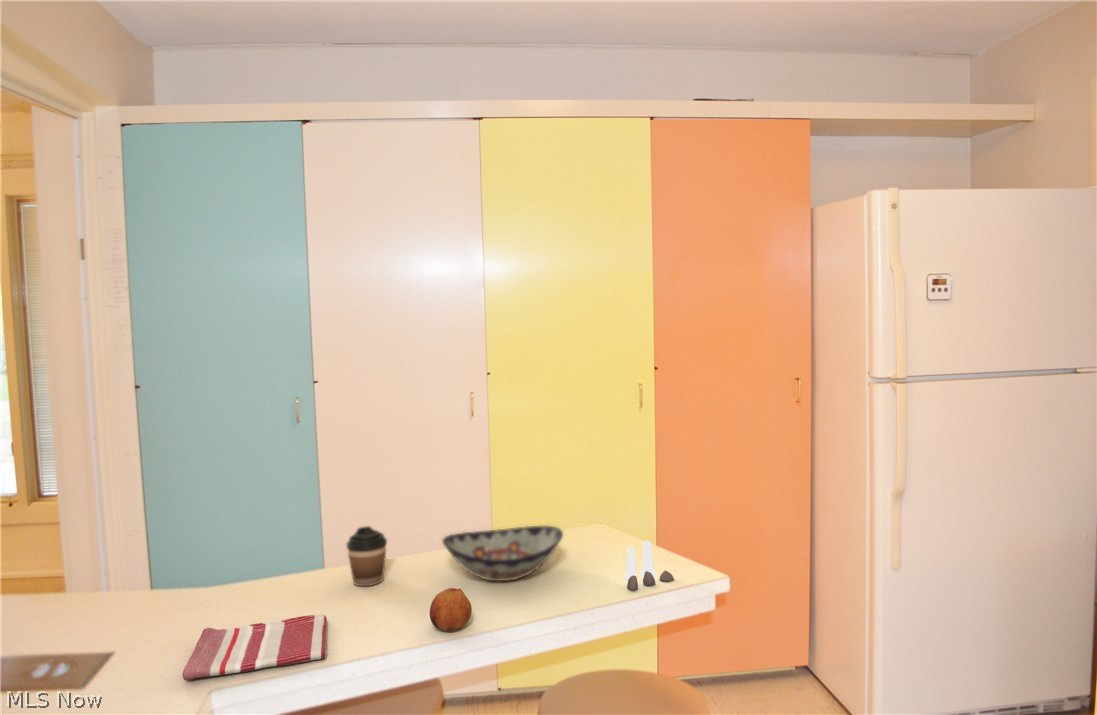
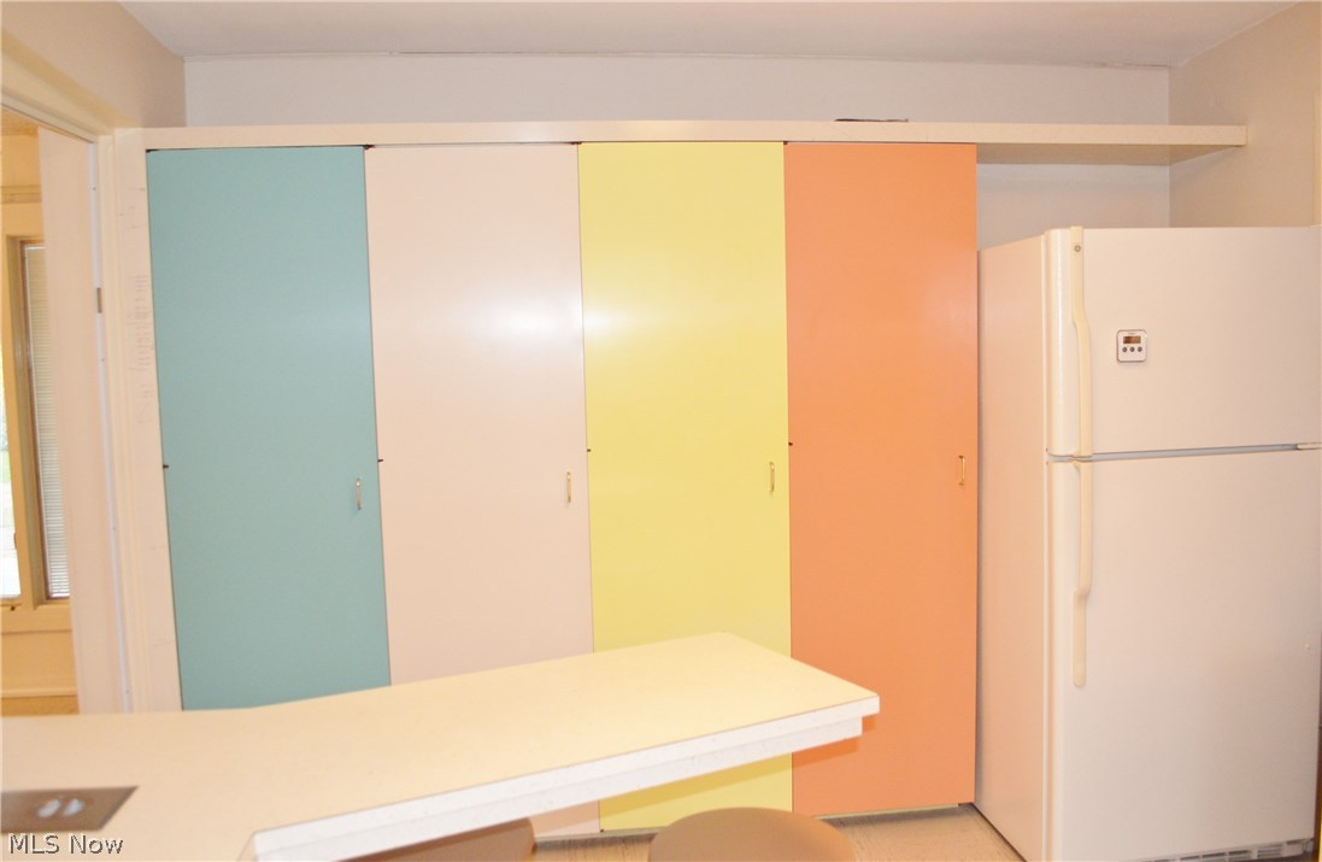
- coffee cup [345,525,388,587]
- salt and pepper shaker set [623,540,675,591]
- dish towel [182,614,329,681]
- decorative bowl [441,525,564,582]
- fruit [429,587,473,632]
